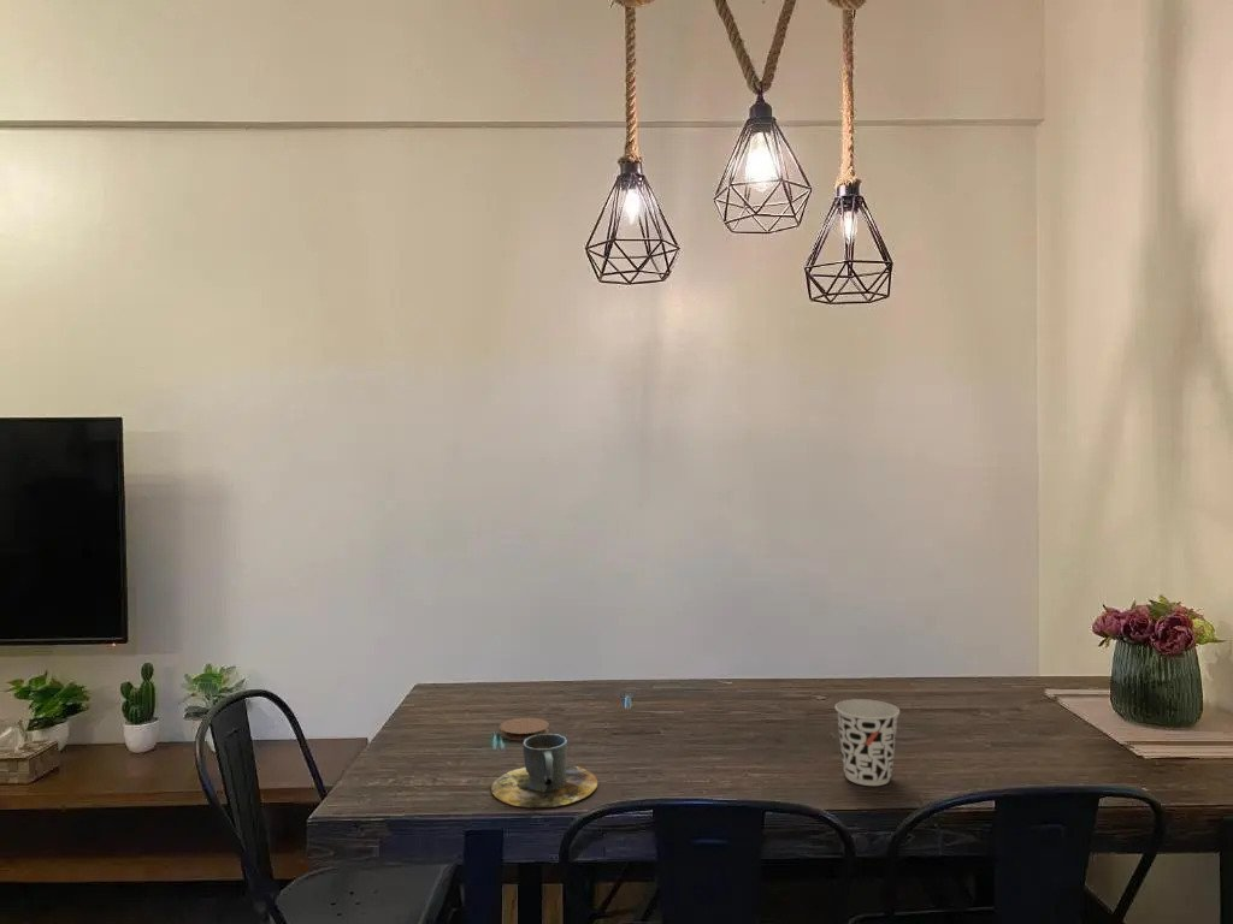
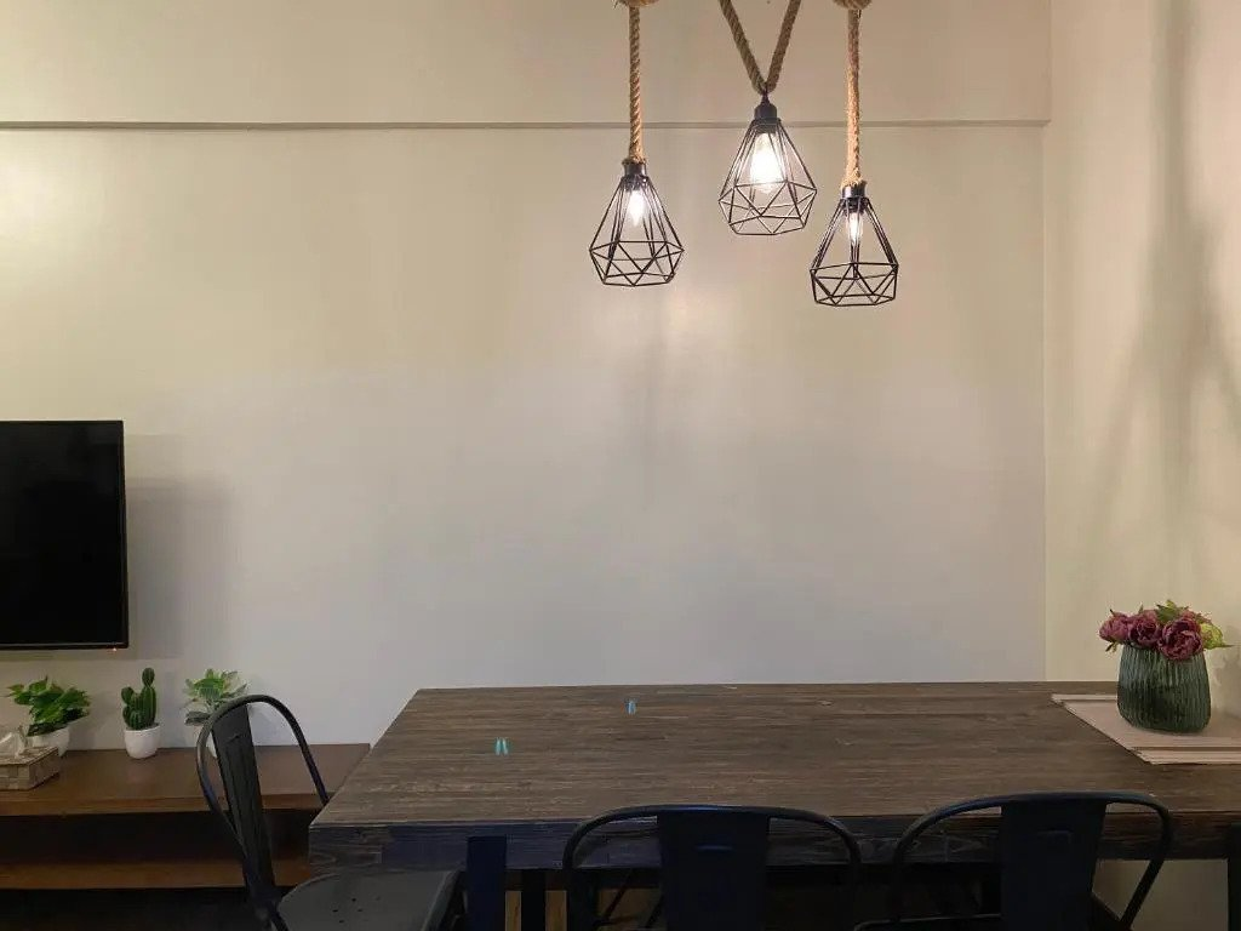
- coaster [498,717,550,741]
- cup [834,698,901,787]
- cup [490,733,598,808]
